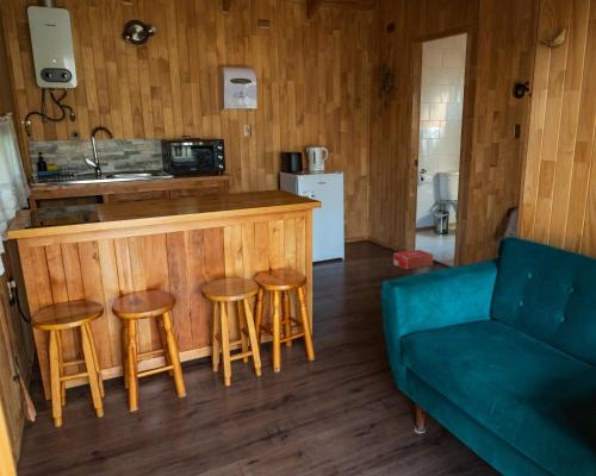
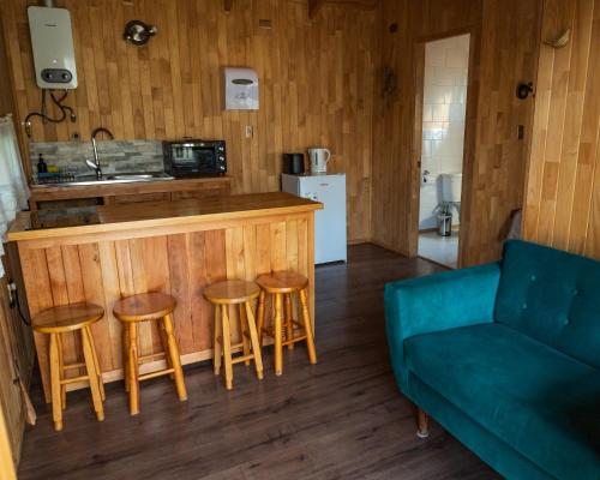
- shoe box [392,249,434,270]
